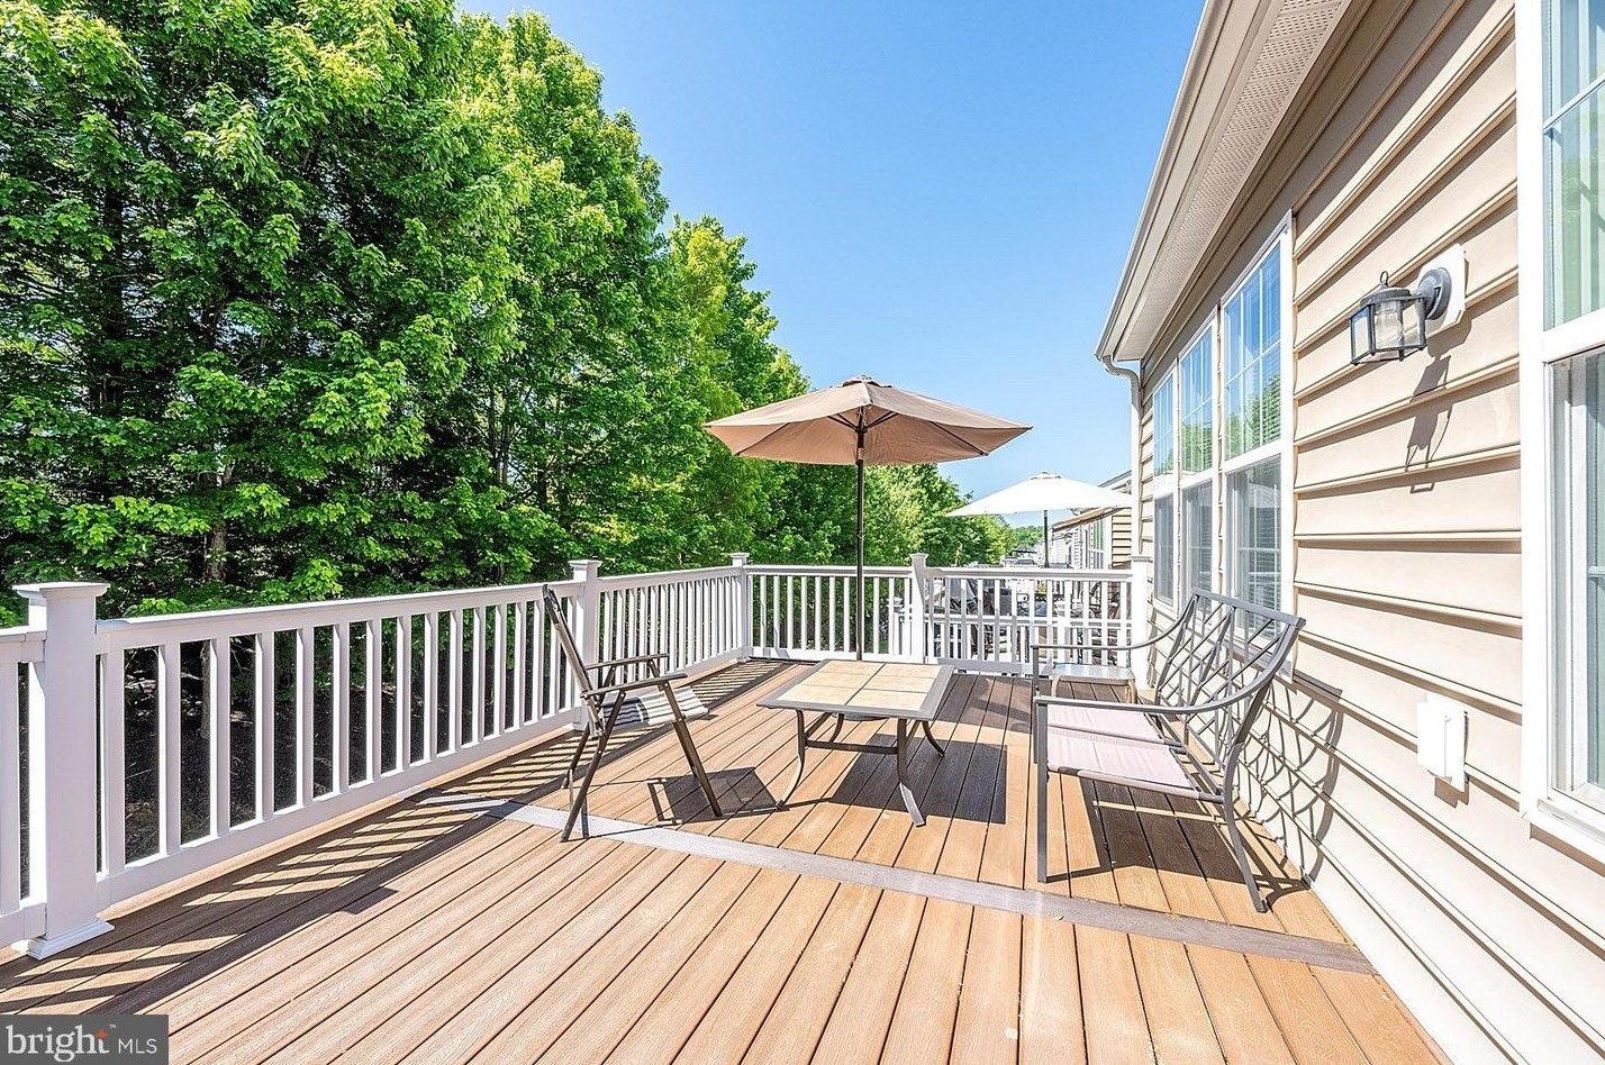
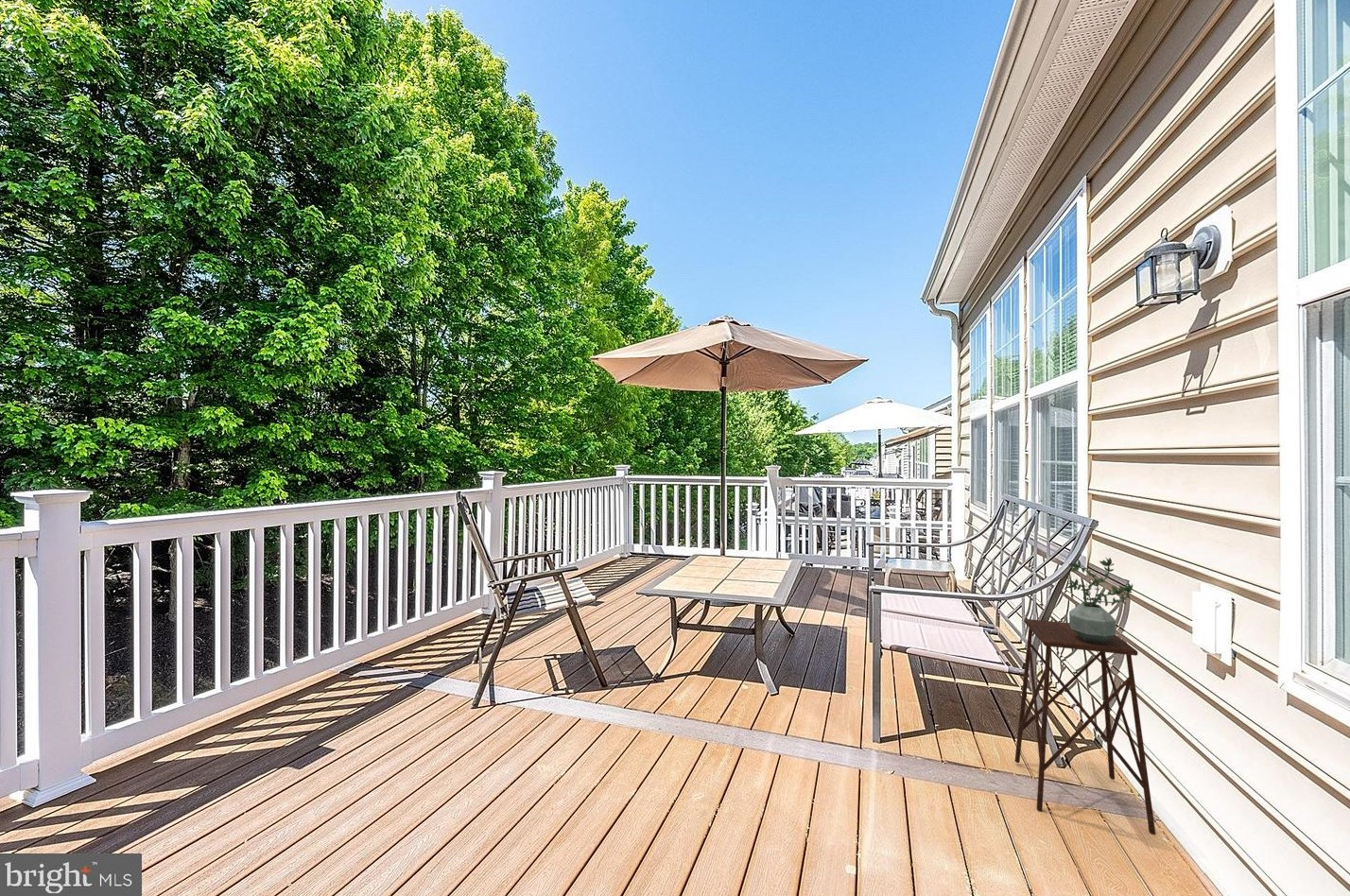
+ side table [1014,618,1156,836]
+ potted plant [1065,556,1134,644]
